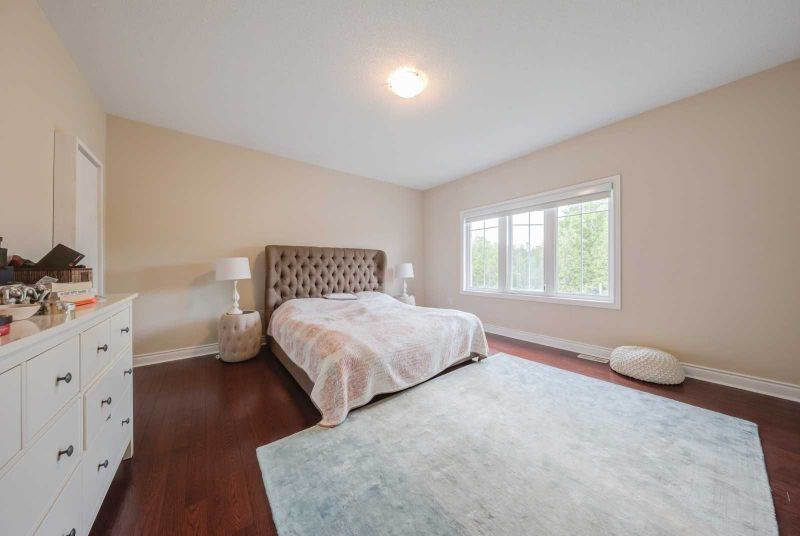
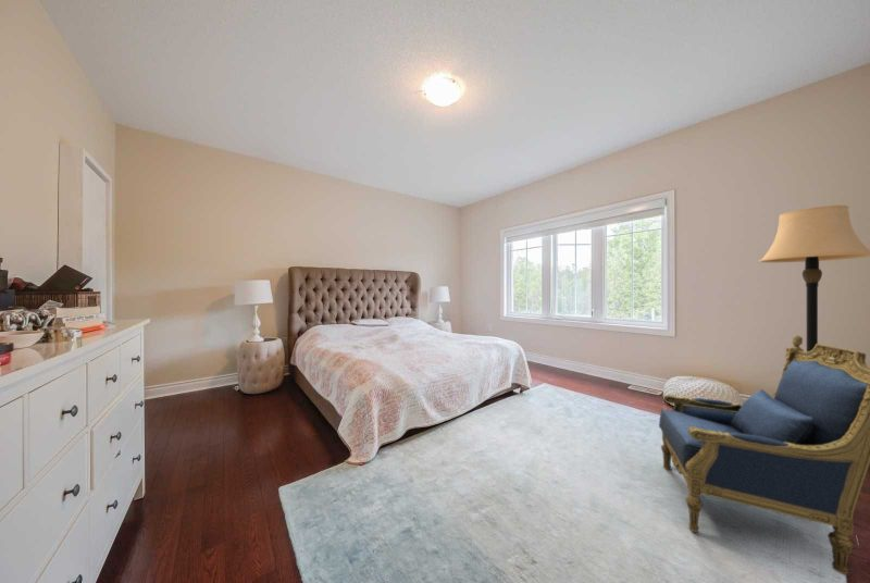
+ armchair [658,334,870,576]
+ lamp [758,204,870,352]
